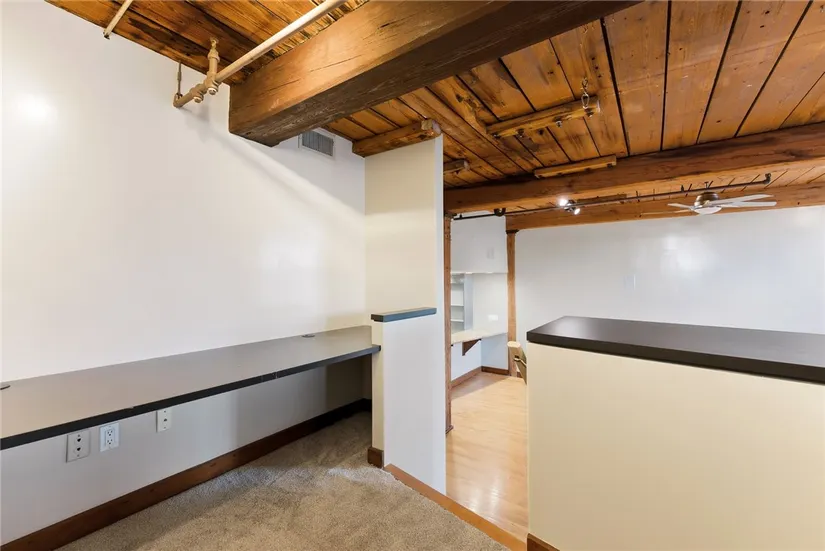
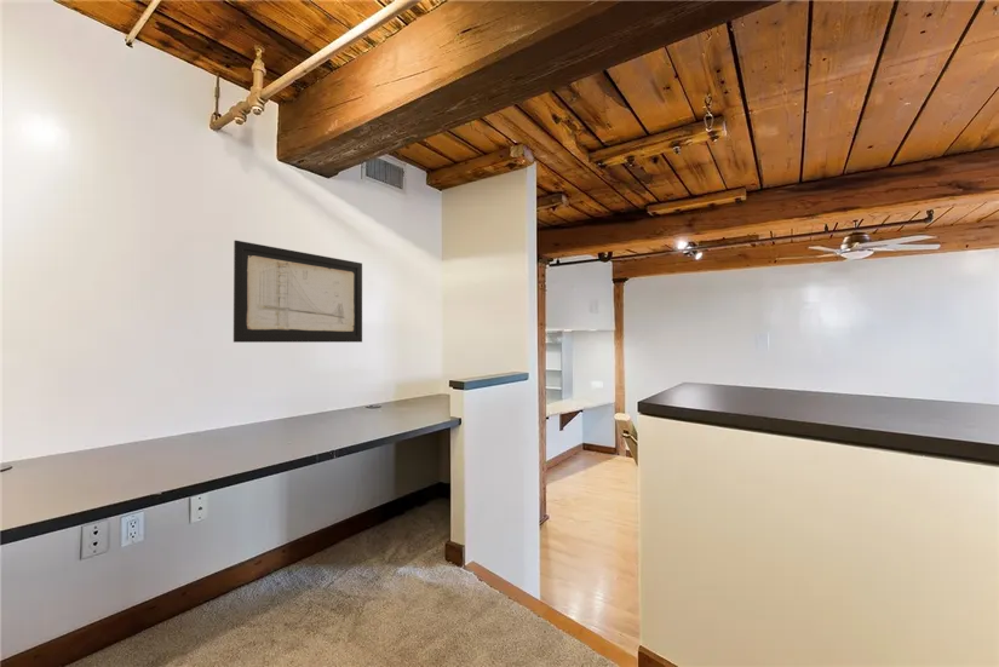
+ wall art [232,238,363,344]
